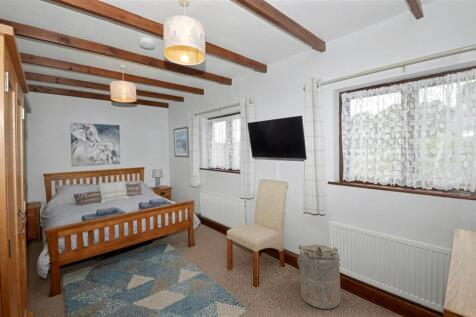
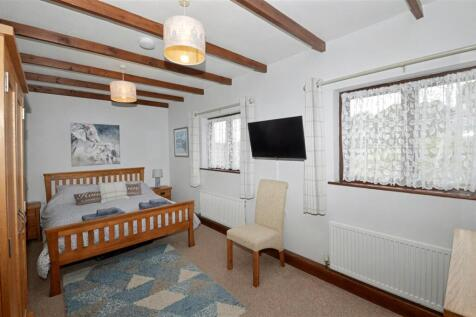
- laundry hamper [296,243,342,310]
